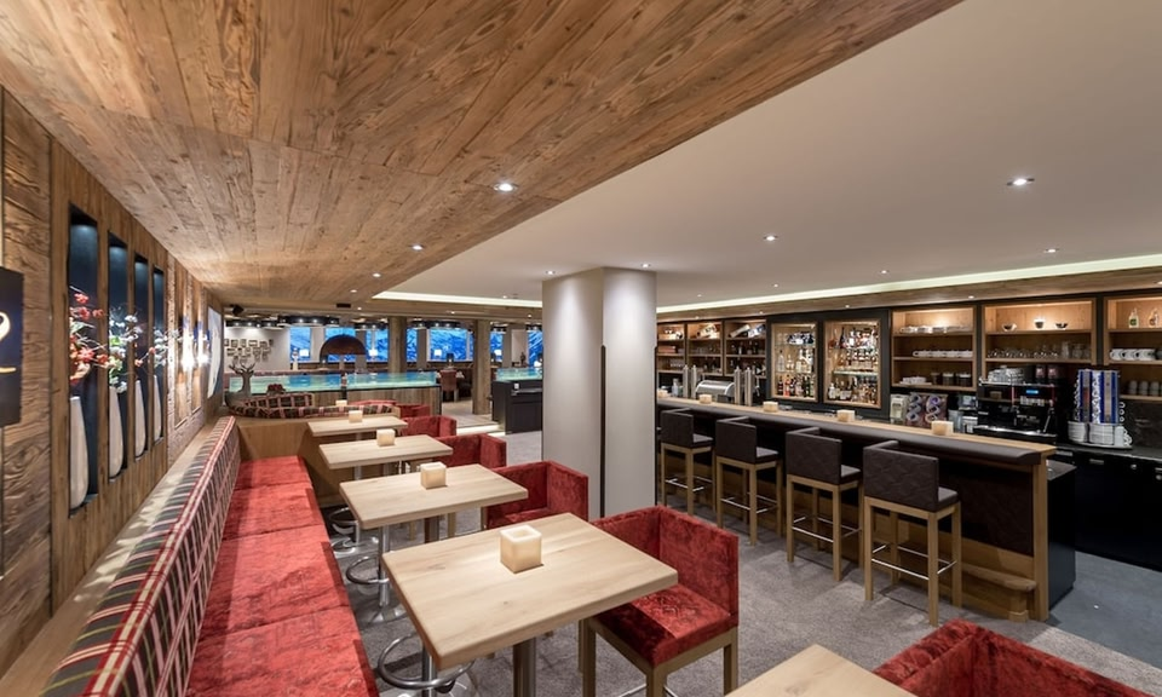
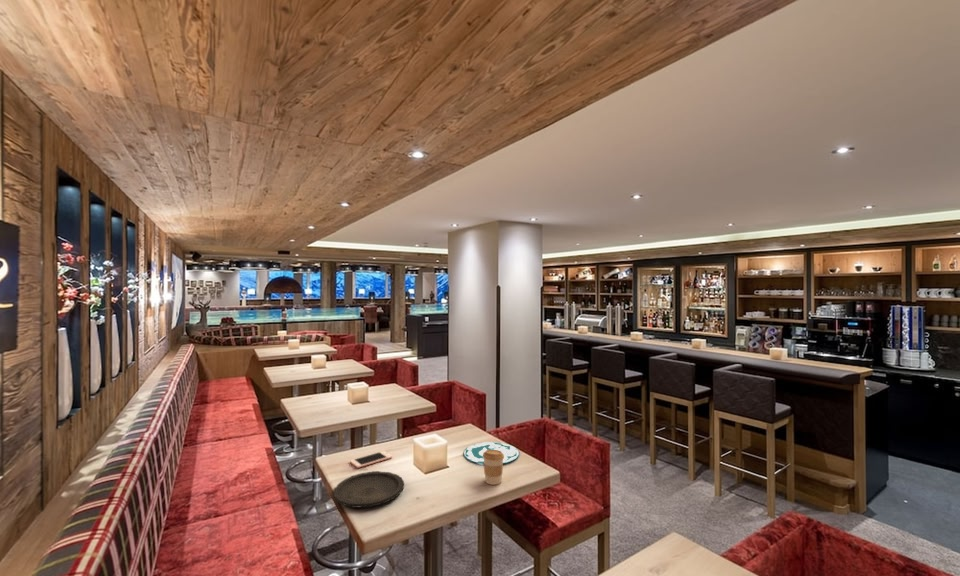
+ coffee cup [483,450,504,486]
+ plate [332,470,405,509]
+ cell phone [349,450,393,469]
+ plate [463,441,521,465]
